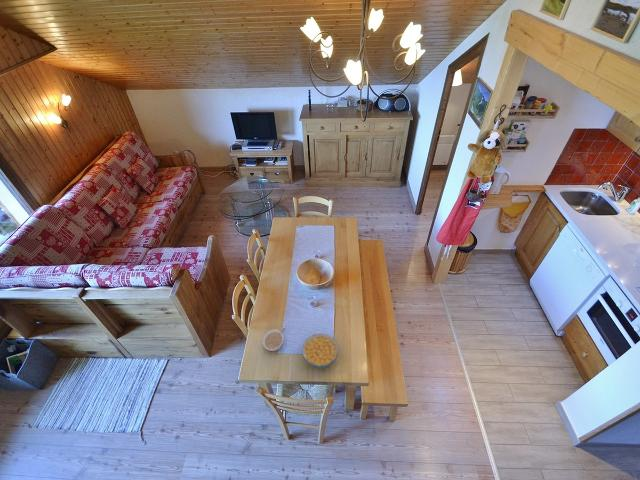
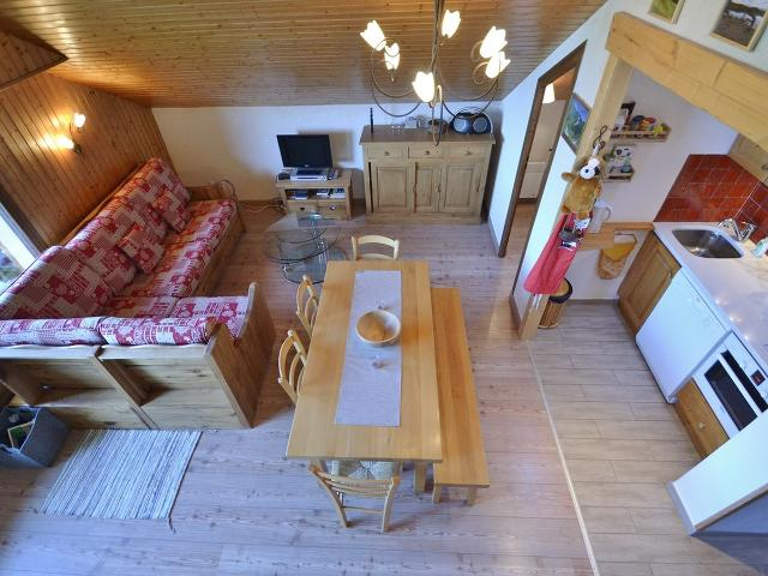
- legume [262,327,286,352]
- cereal bowl [301,333,339,370]
